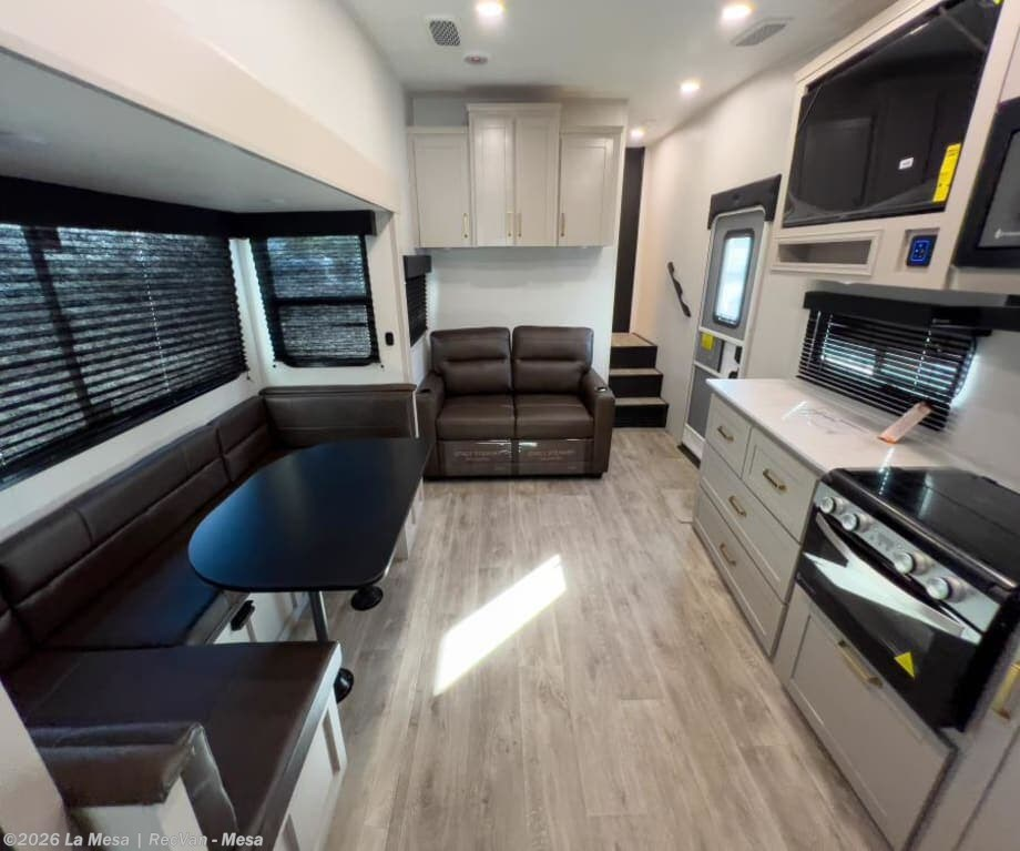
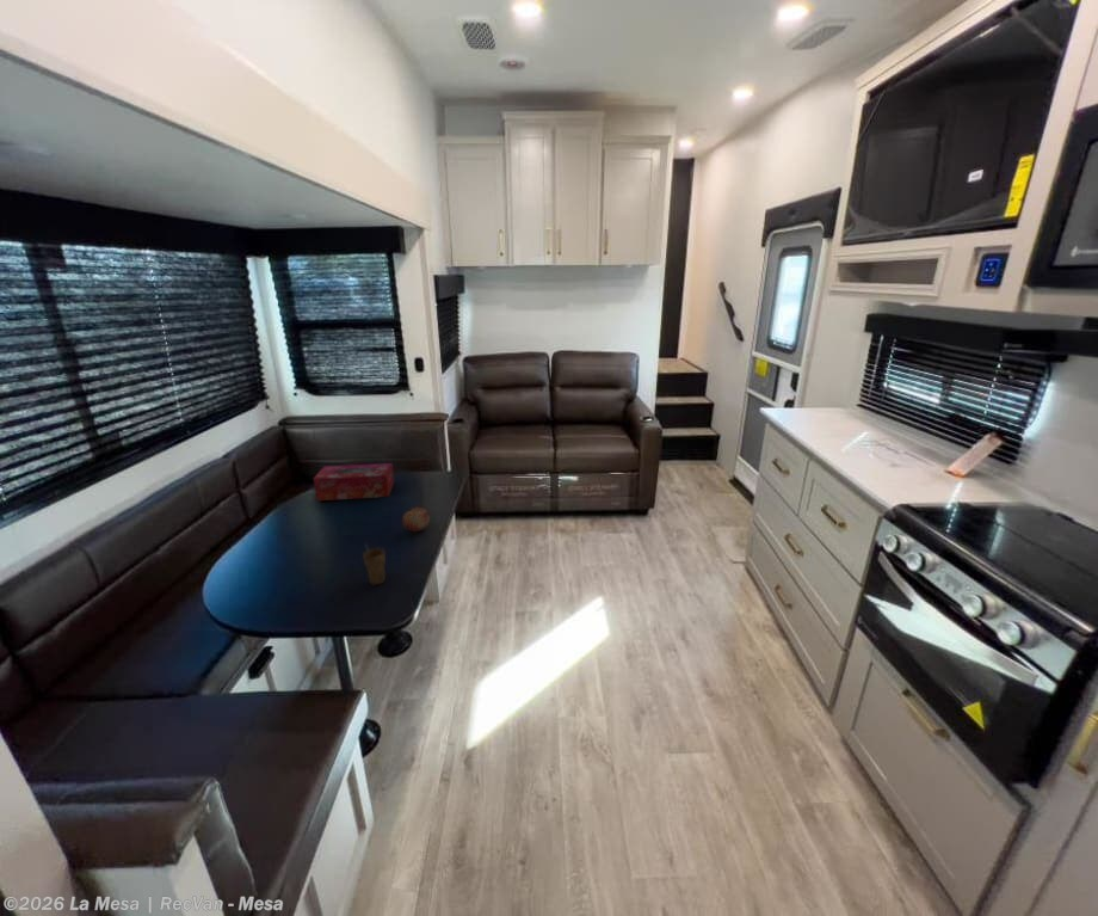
+ fruit [401,506,431,533]
+ tissue box [313,462,395,502]
+ cup [362,542,387,585]
